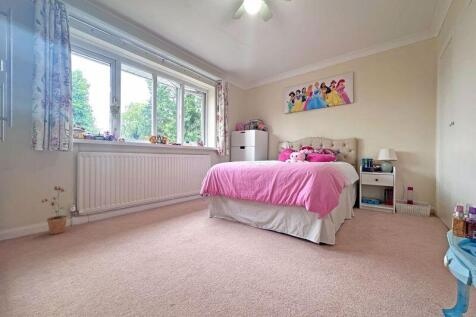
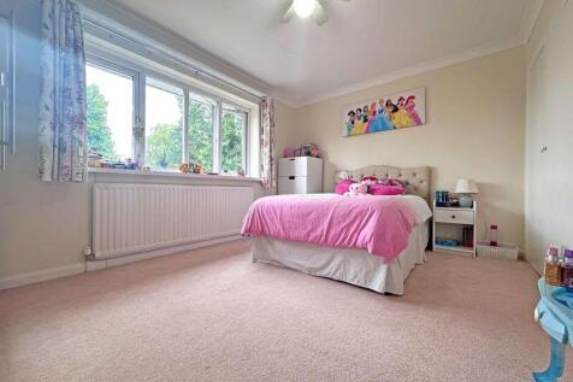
- potted plant [41,185,69,235]
